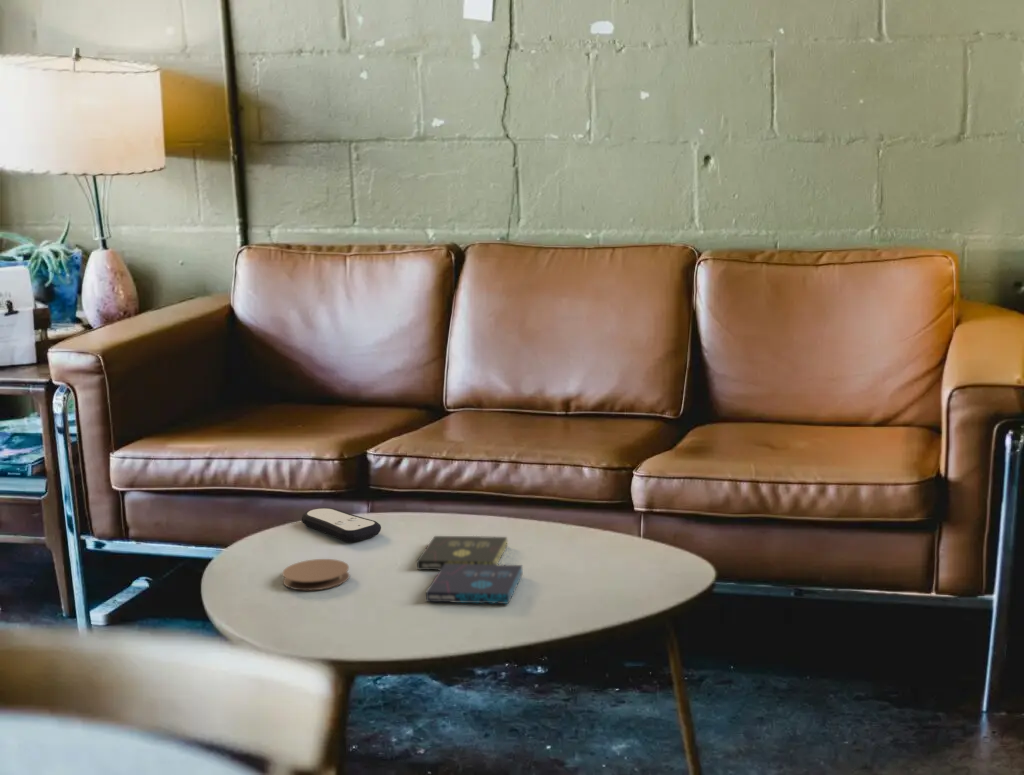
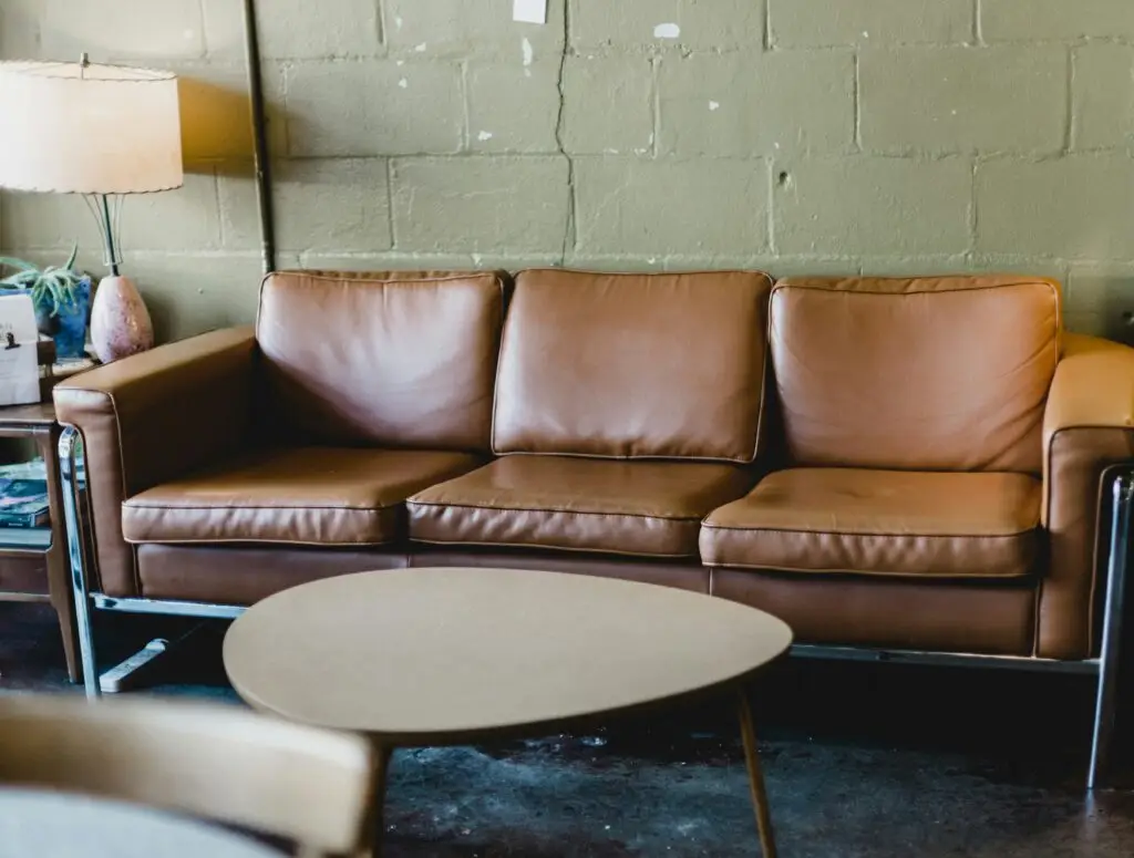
- coaster [281,558,351,591]
- music album box set [416,535,524,605]
- remote control [301,507,382,543]
